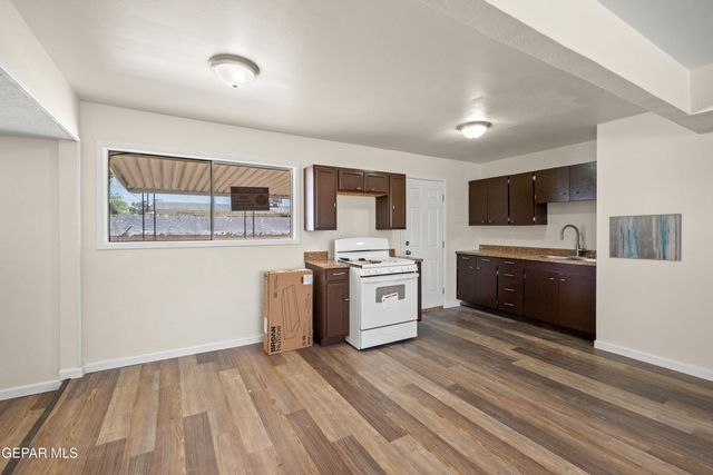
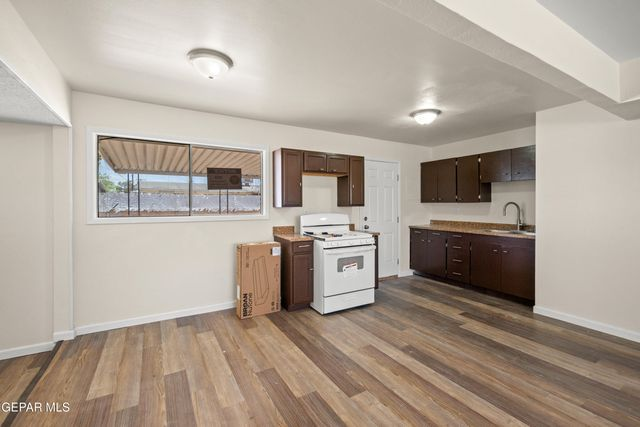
- wall art [608,212,683,263]
